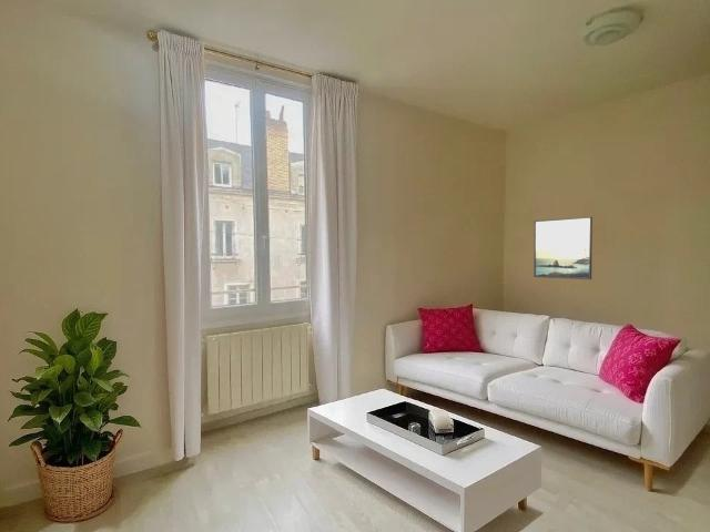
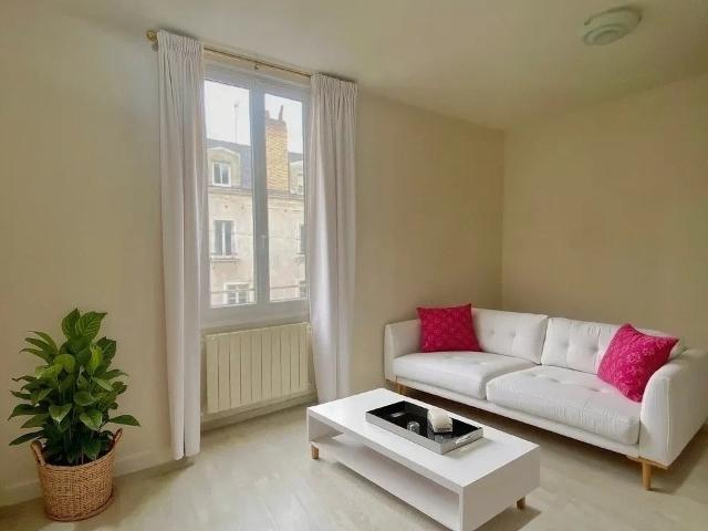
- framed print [532,216,594,280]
